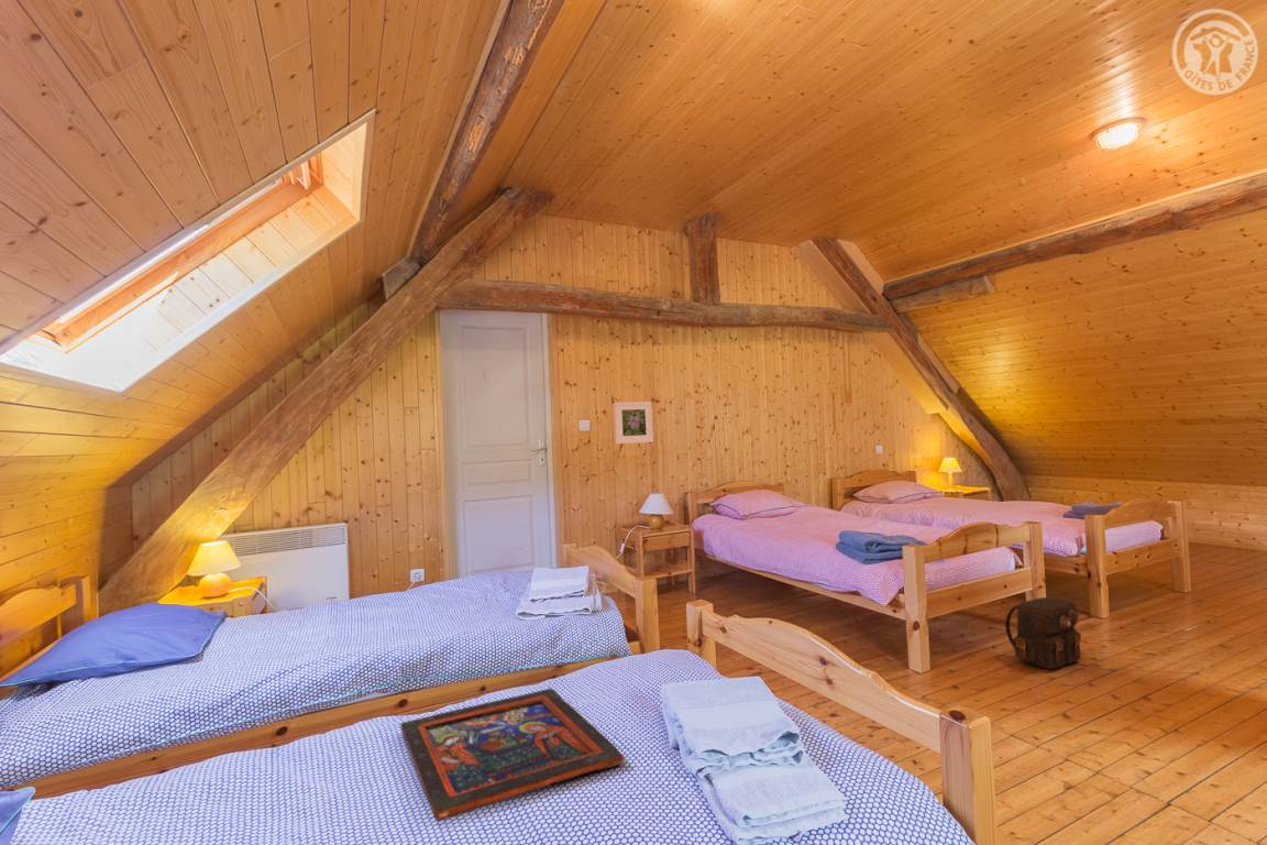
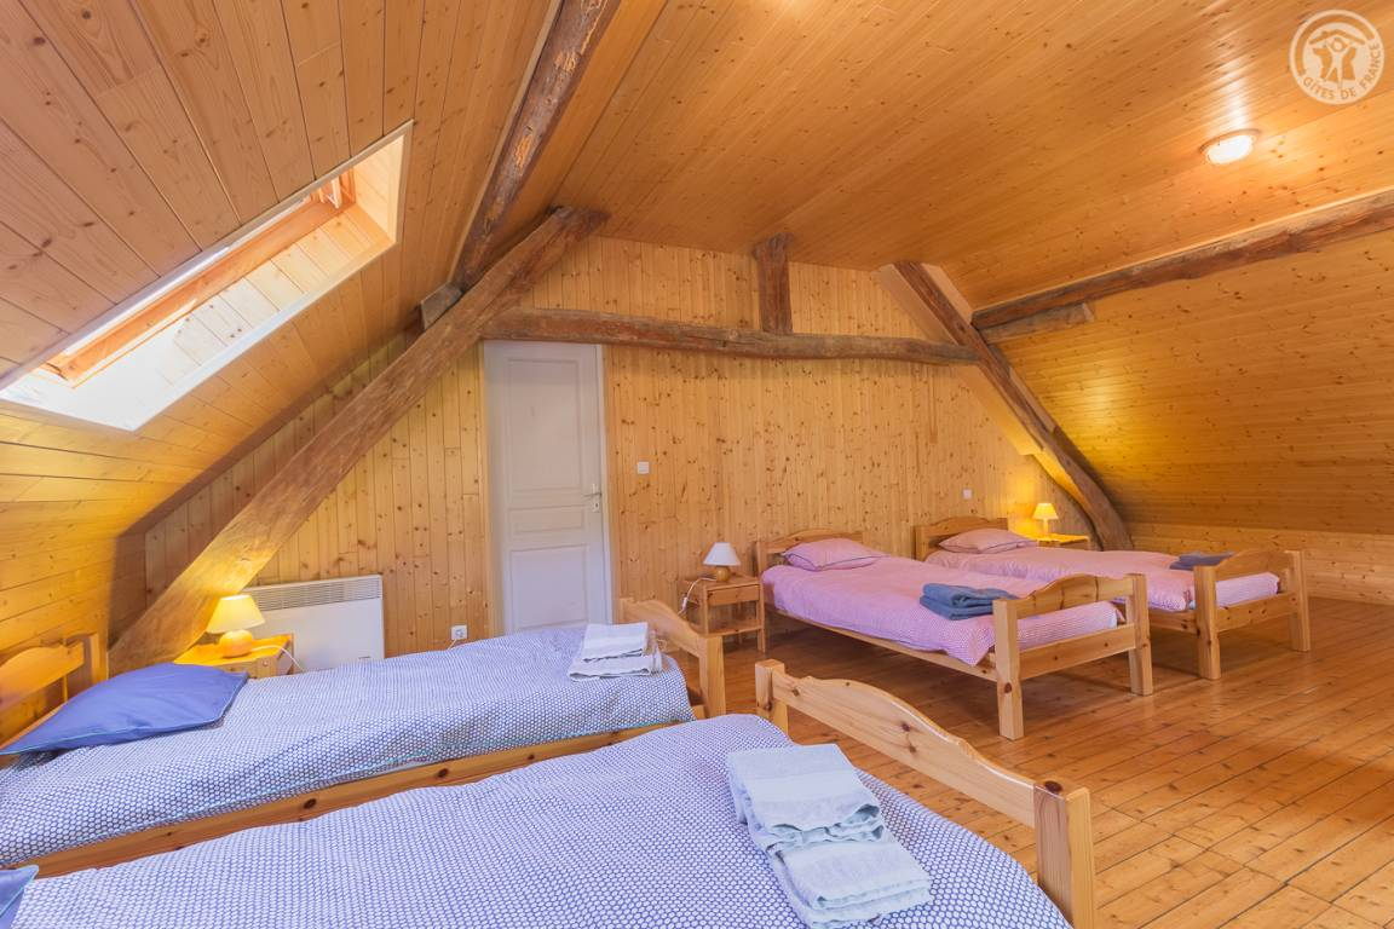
- religious icon [399,688,625,822]
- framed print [613,400,654,445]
- backpack [1004,596,1082,670]
